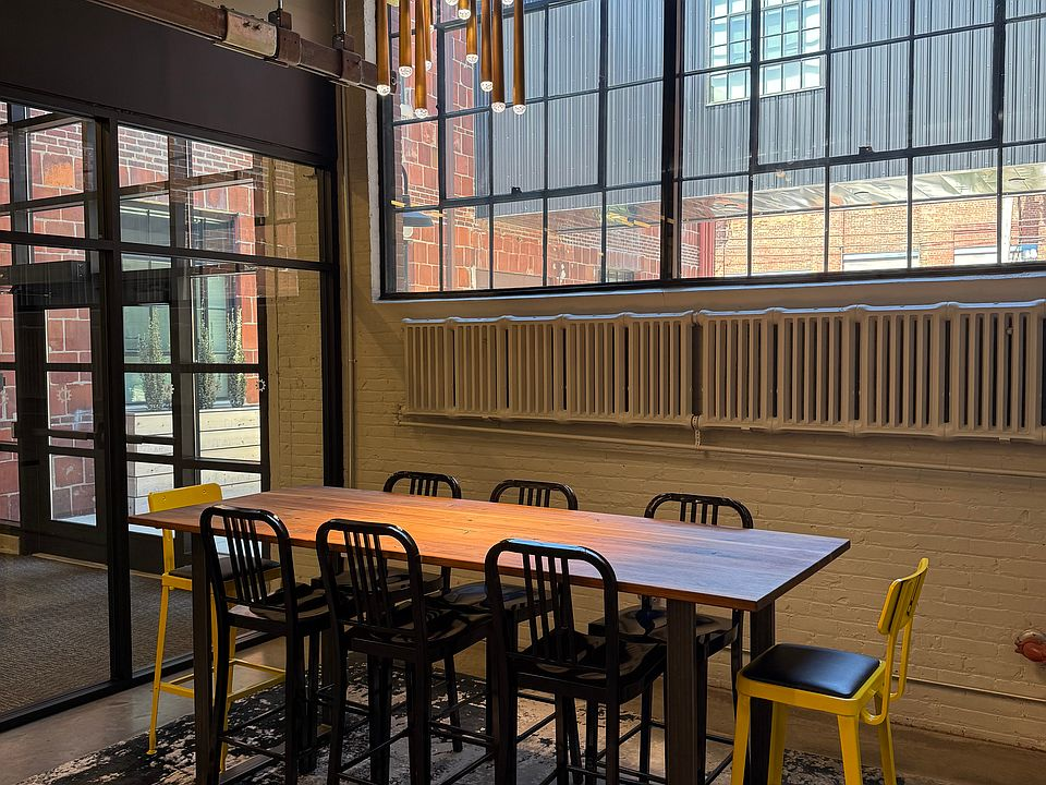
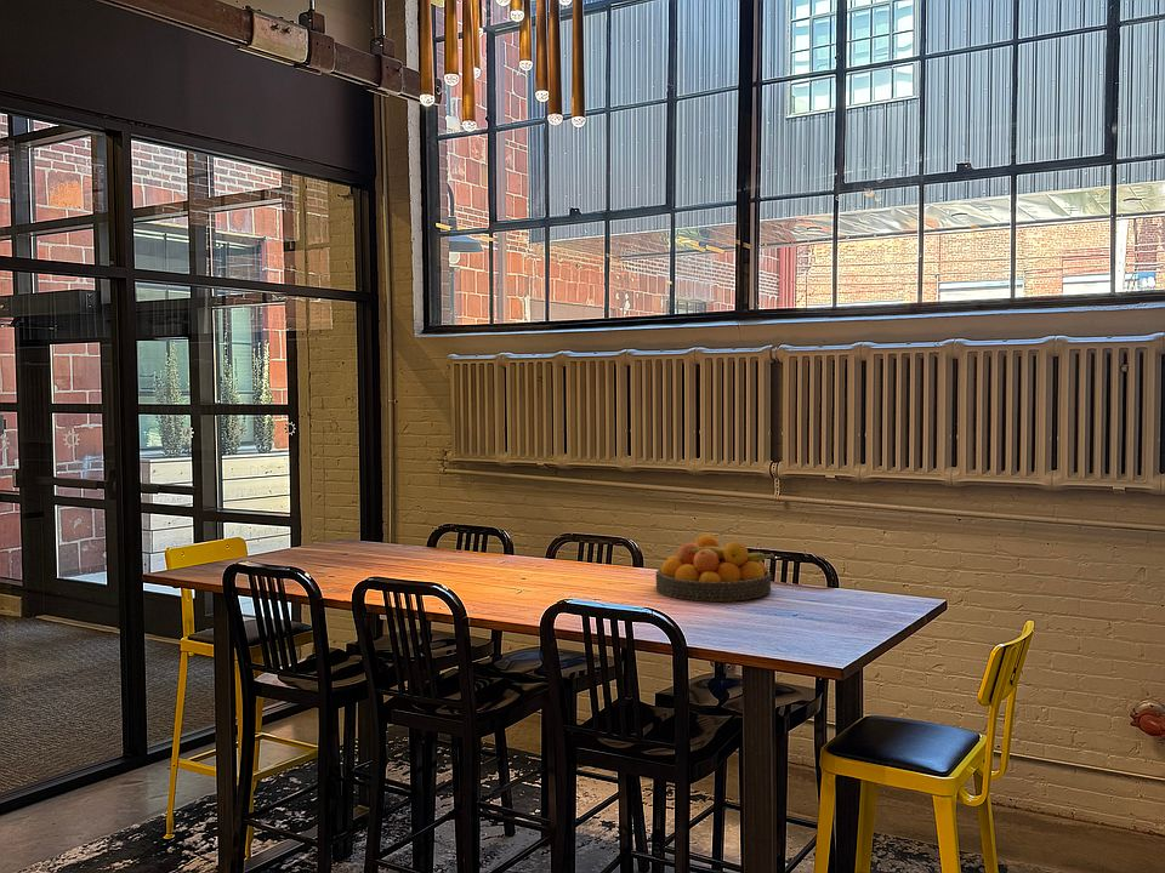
+ fruit bowl [655,534,775,603]
